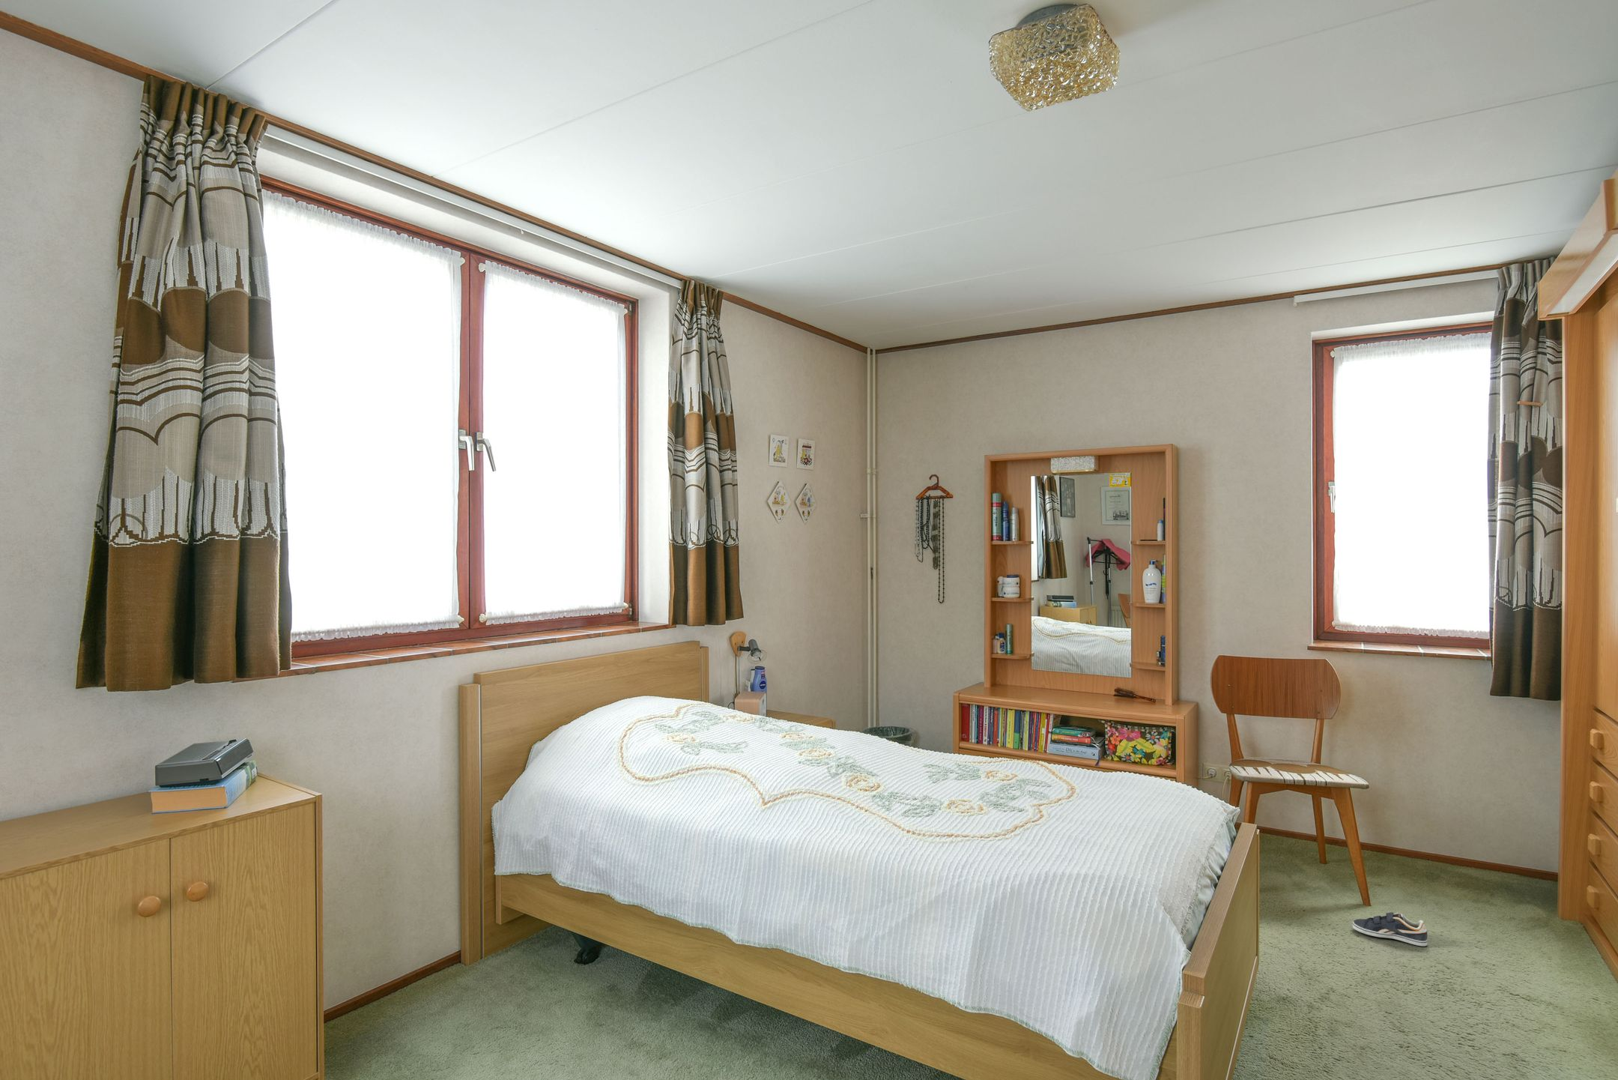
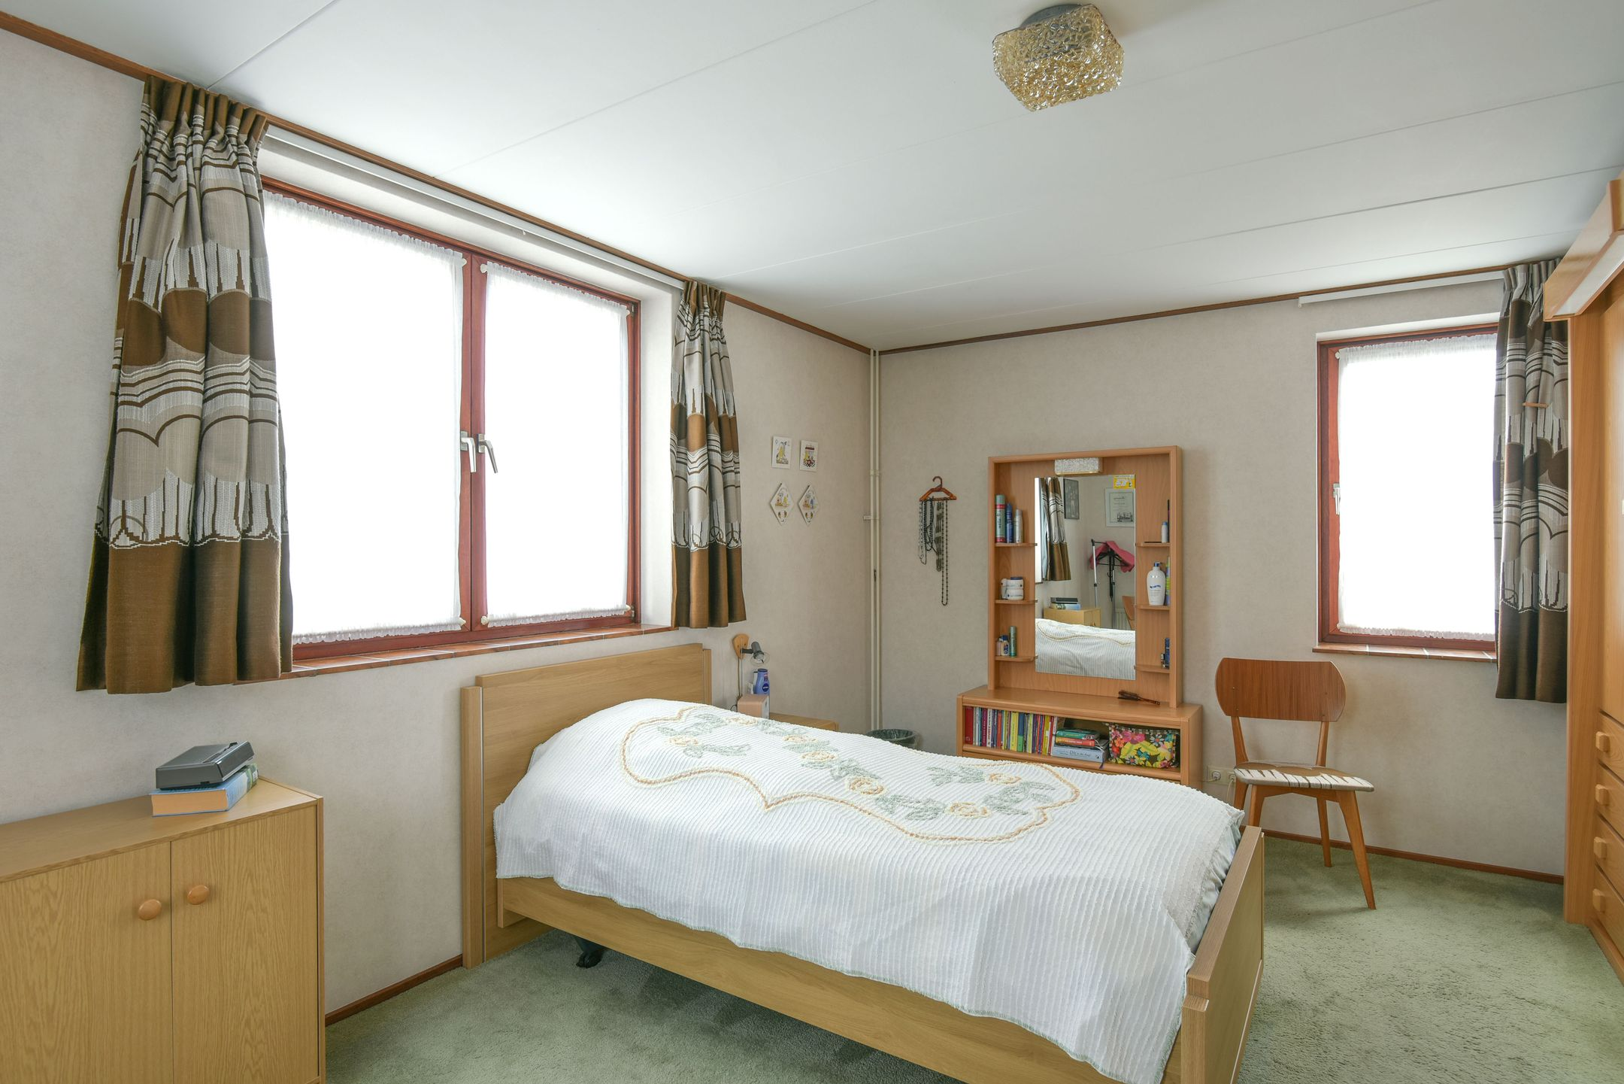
- sneaker [1352,911,1429,946]
